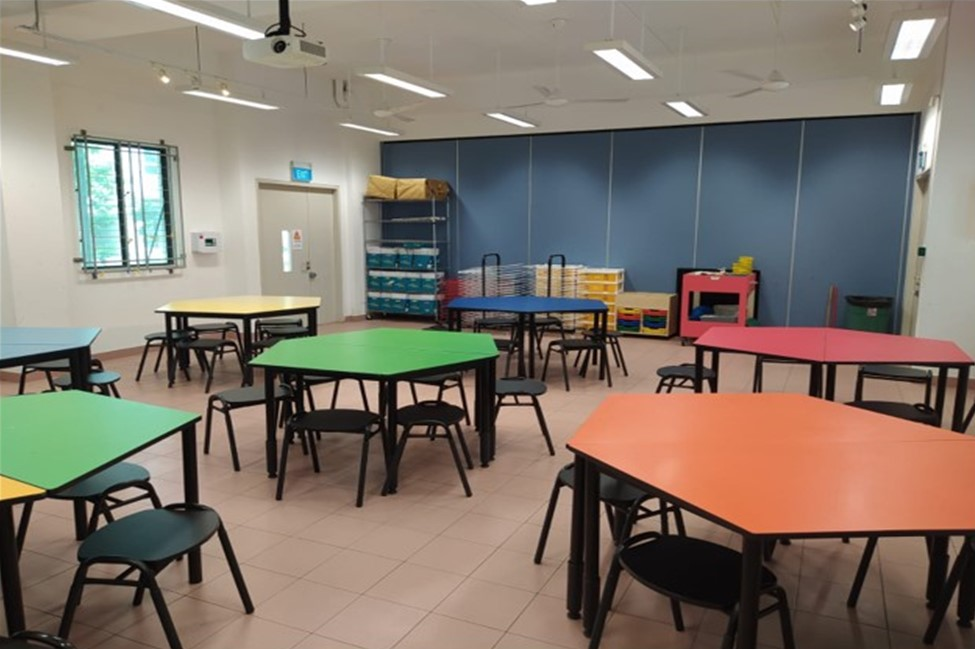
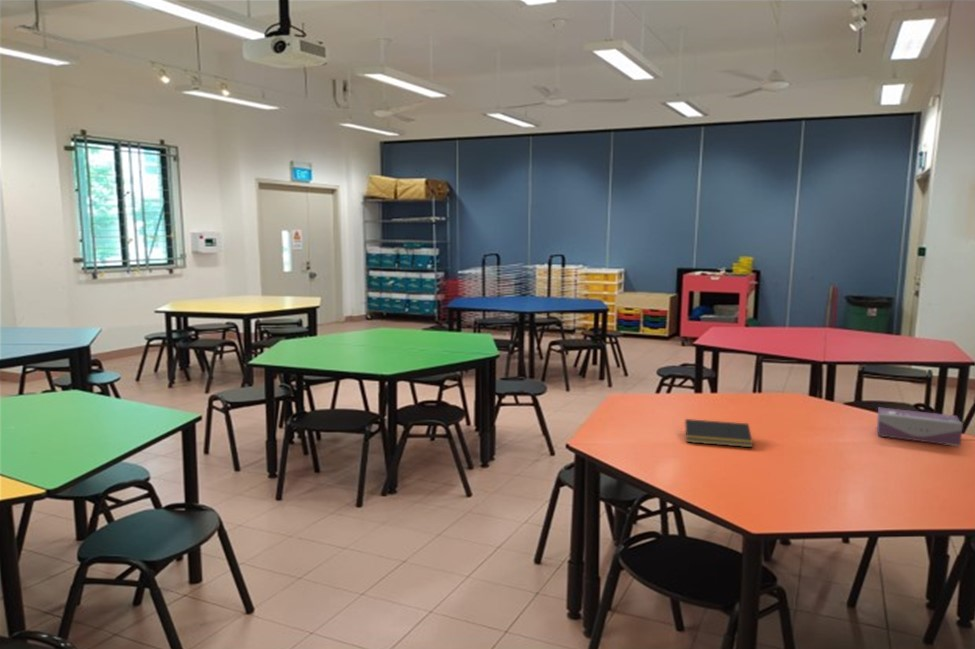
+ tissue box [876,406,964,447]
+ notepad [683,418,754,448]
